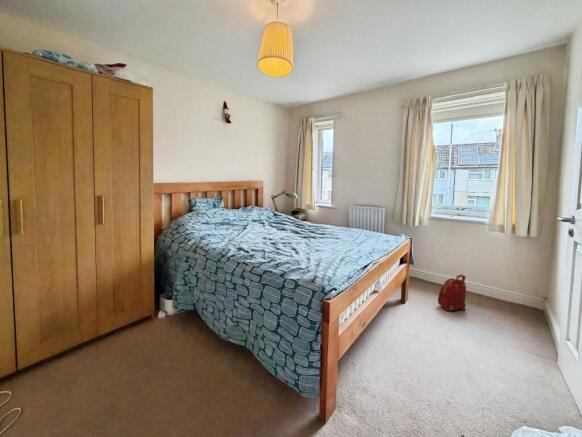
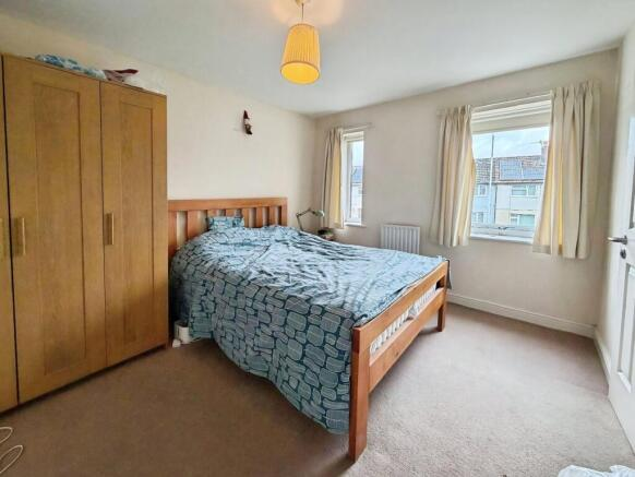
- backpack [437,273,467,312]
